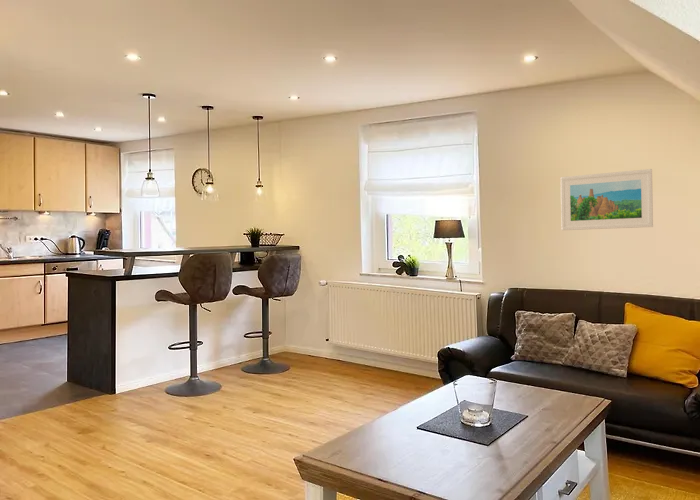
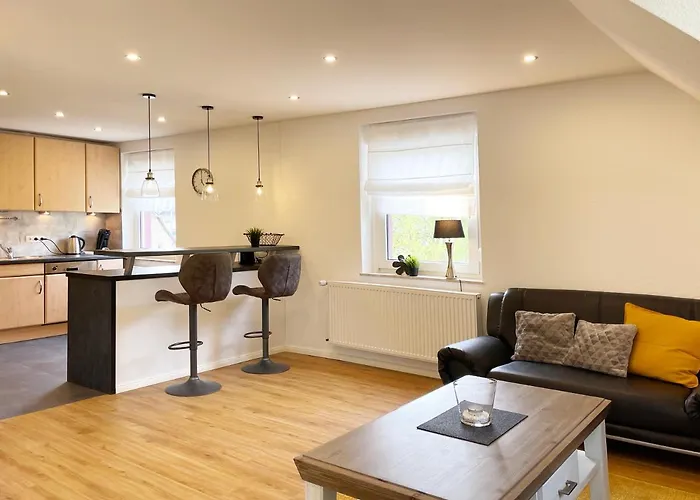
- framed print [560,168,654,231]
